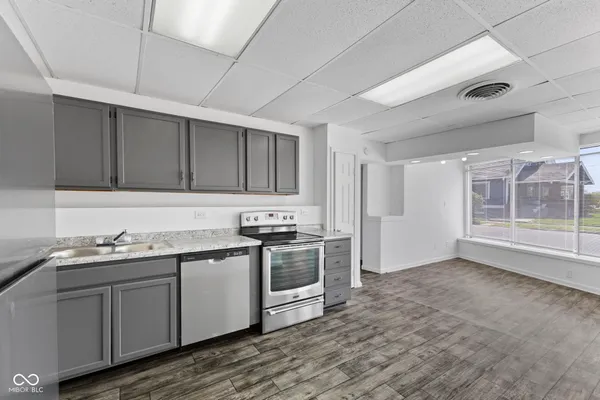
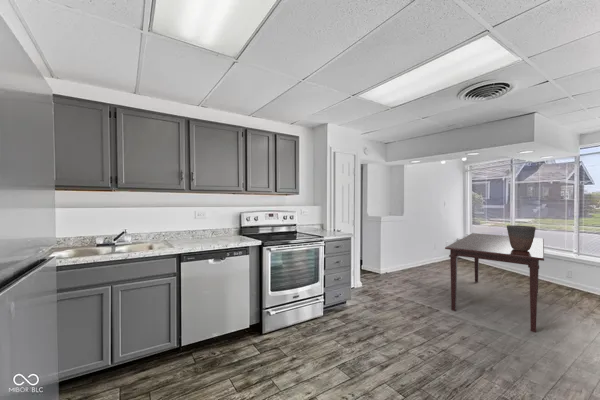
+ clay pot [506,224,537,251]
+ dining table [444,232,545,333]
